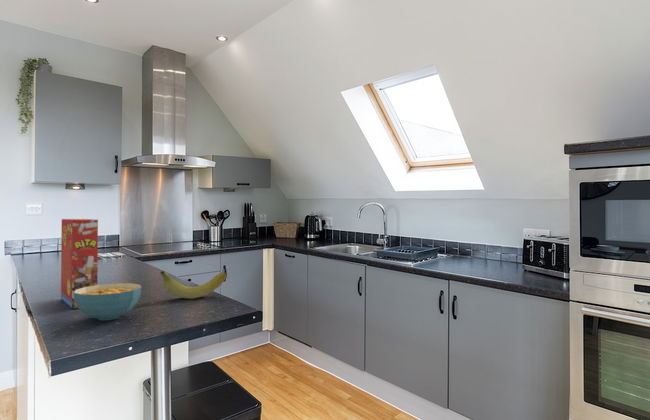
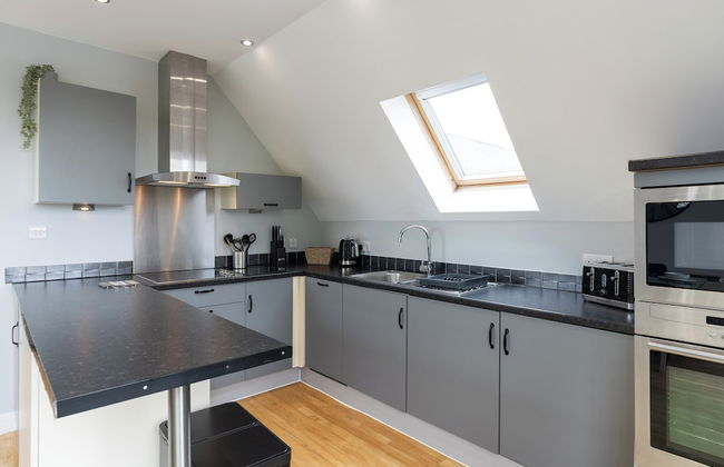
- fruit [159,270,228,300]
- cereal bowl [73,282,142,321]
- cereal box [60,218,99,310]
